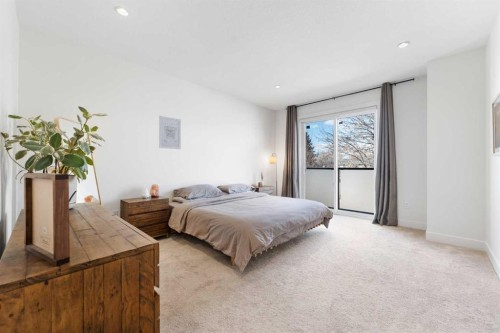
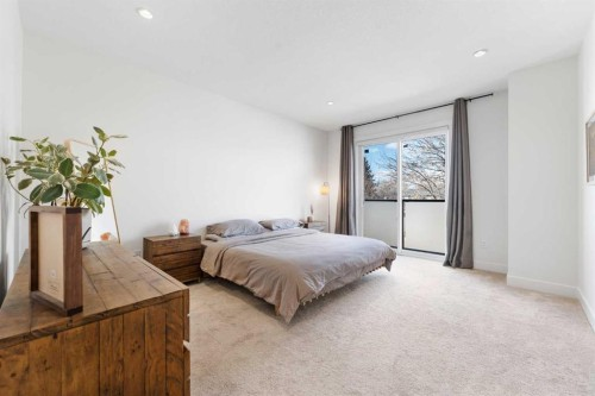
- wall art [158,115,182,150]
